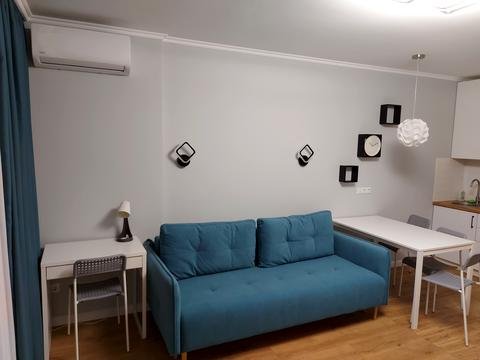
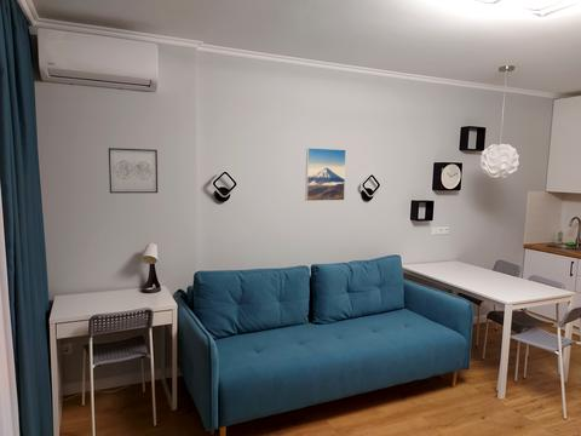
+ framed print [304,147,347,202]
+ wall art [108,147,159,194]
